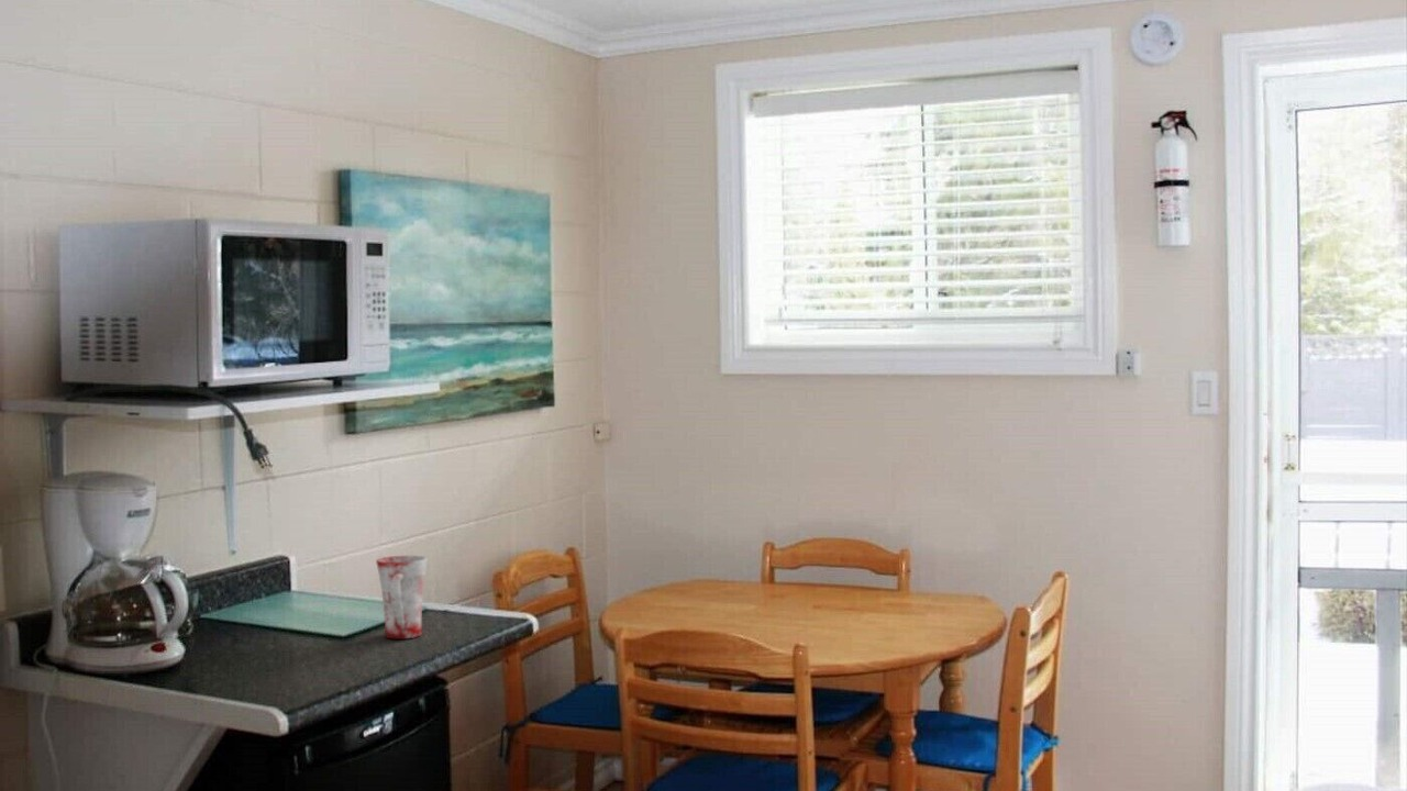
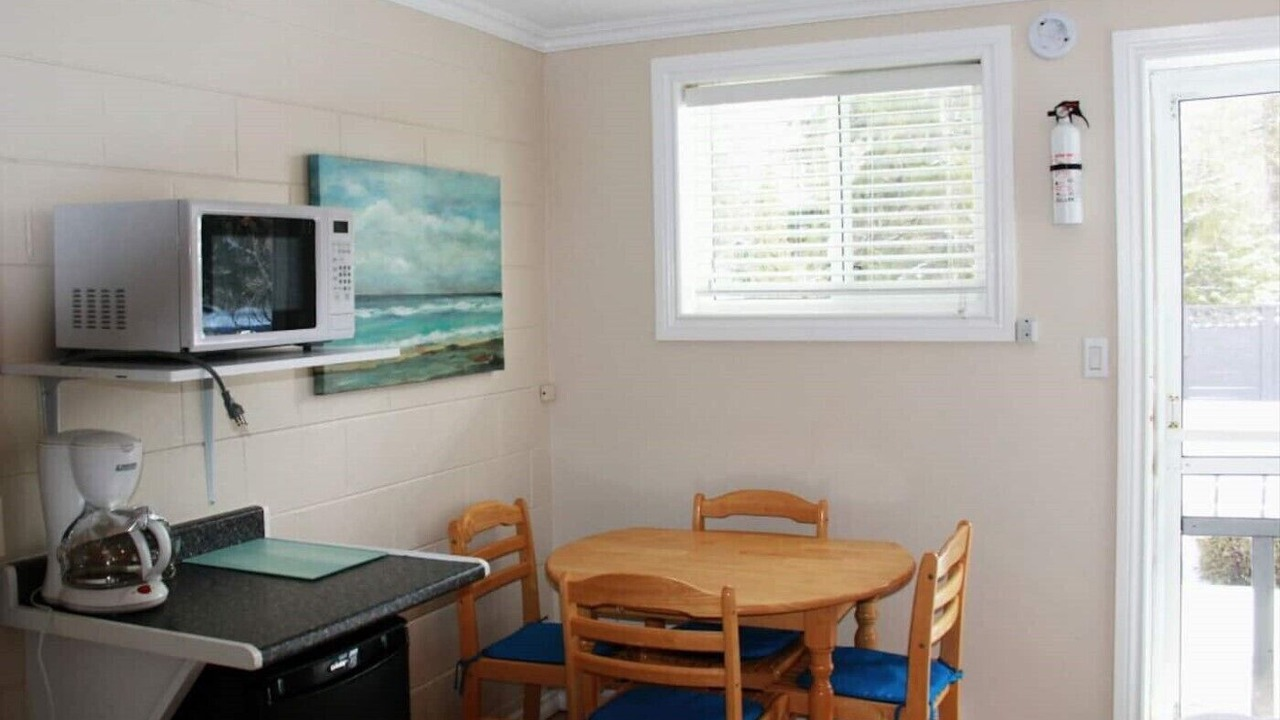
- mug [375,555,429,639]
